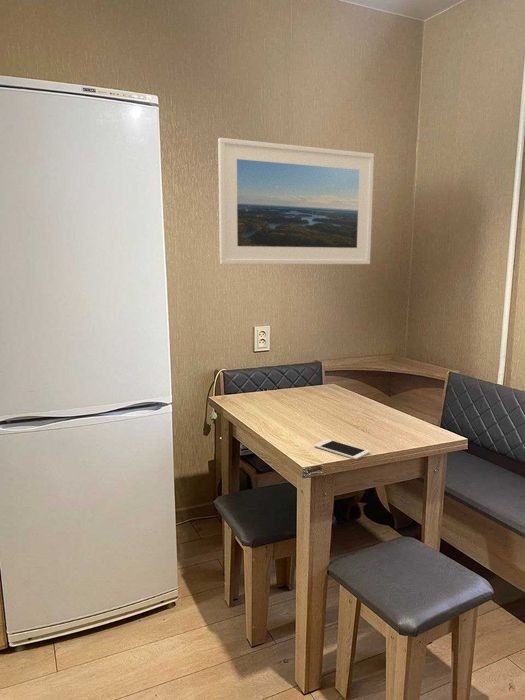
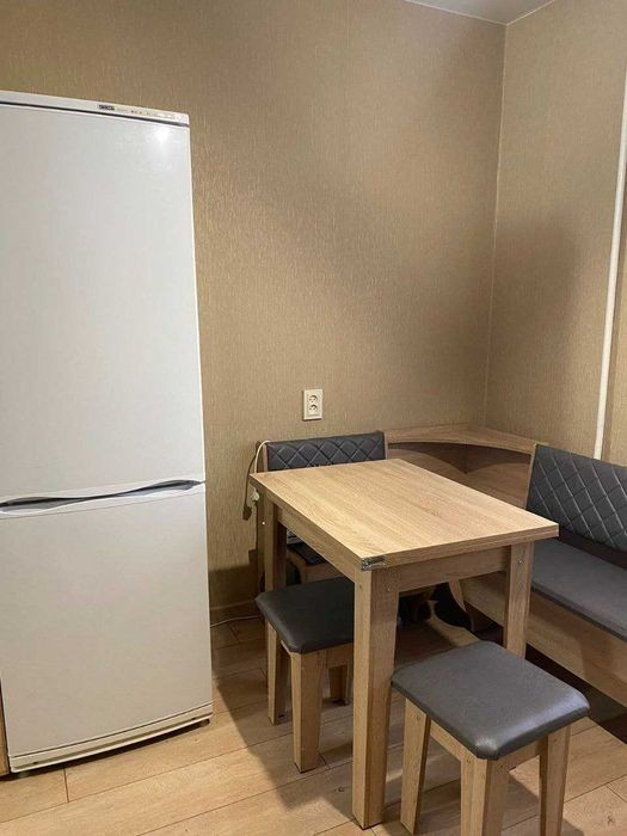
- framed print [217,137,375,265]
- cell phone [313,438,371,460]
